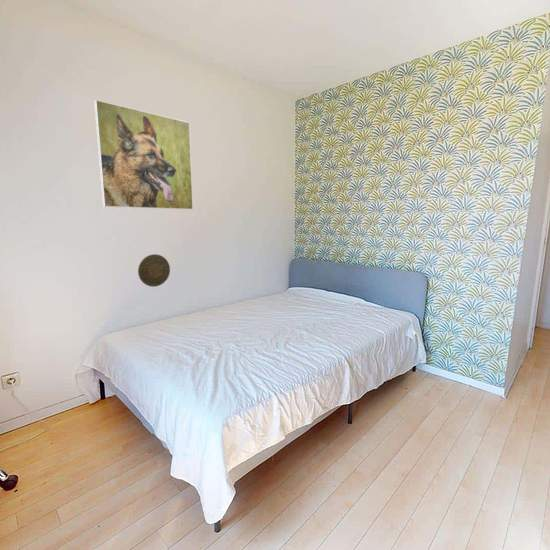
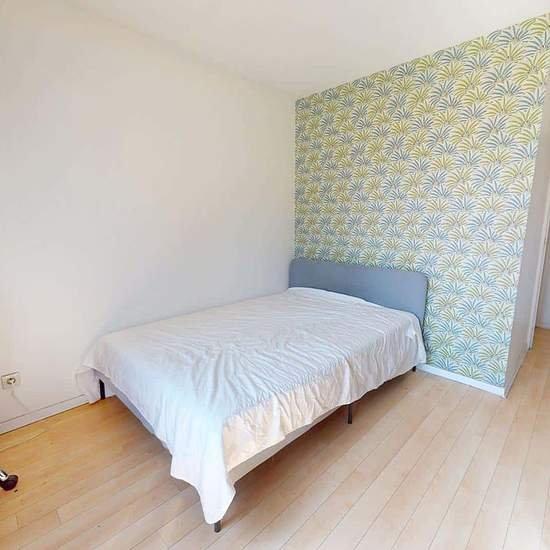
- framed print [93,99,194,210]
- decorative plate [137,253,171,288]
